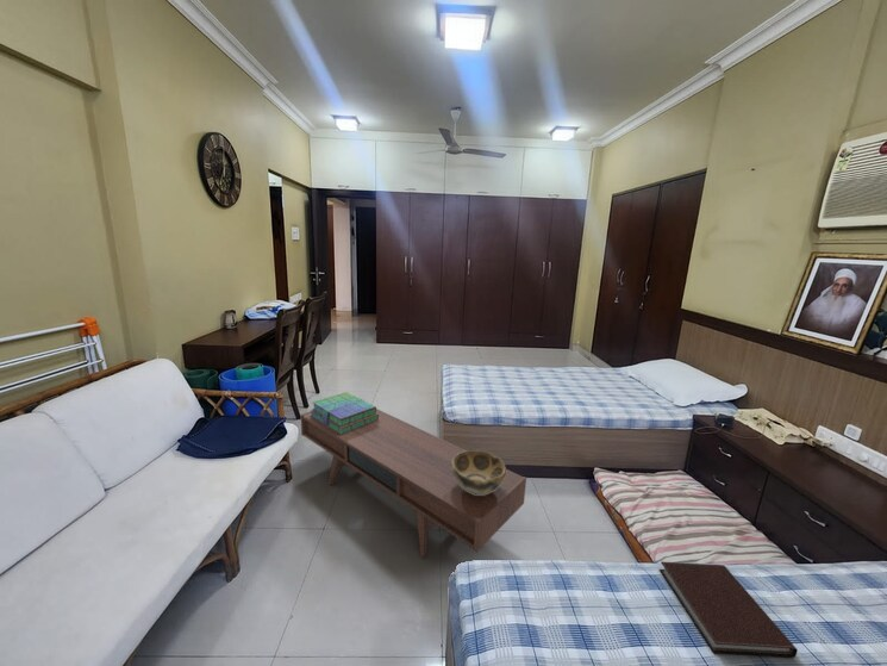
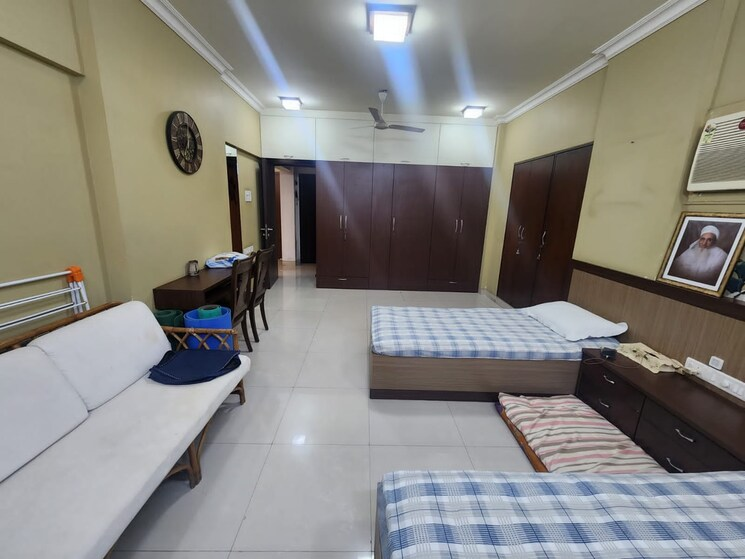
- stack of books [310,391,379,435]
- coffee table [300,407,527,559]
- decorative bowl [452,449,507,496]
- notebook [658,561,799,659]
